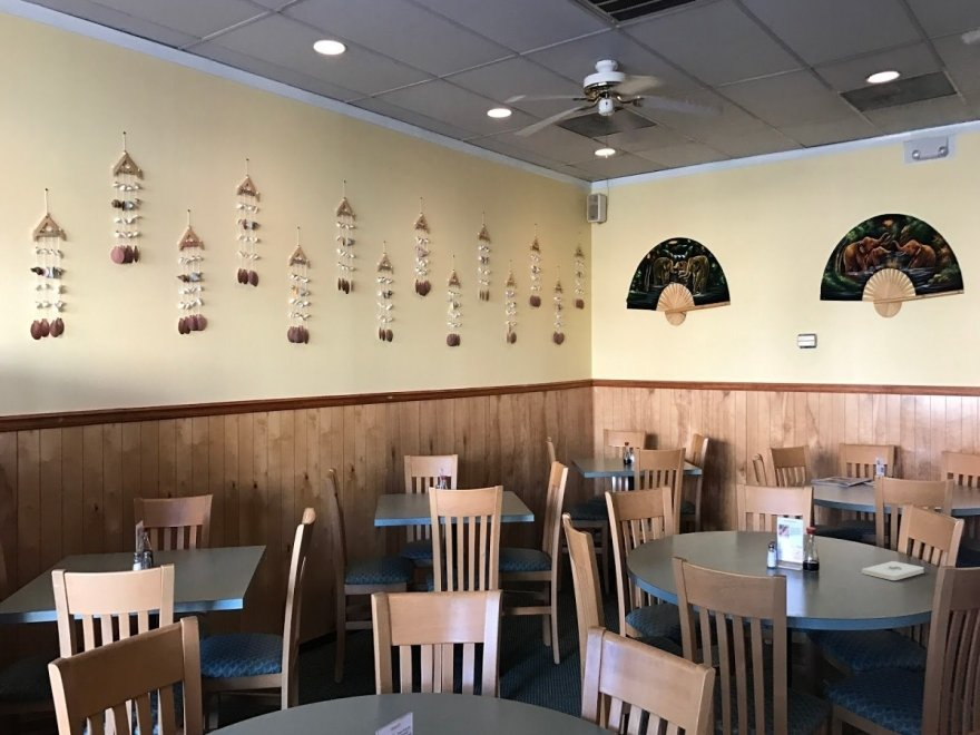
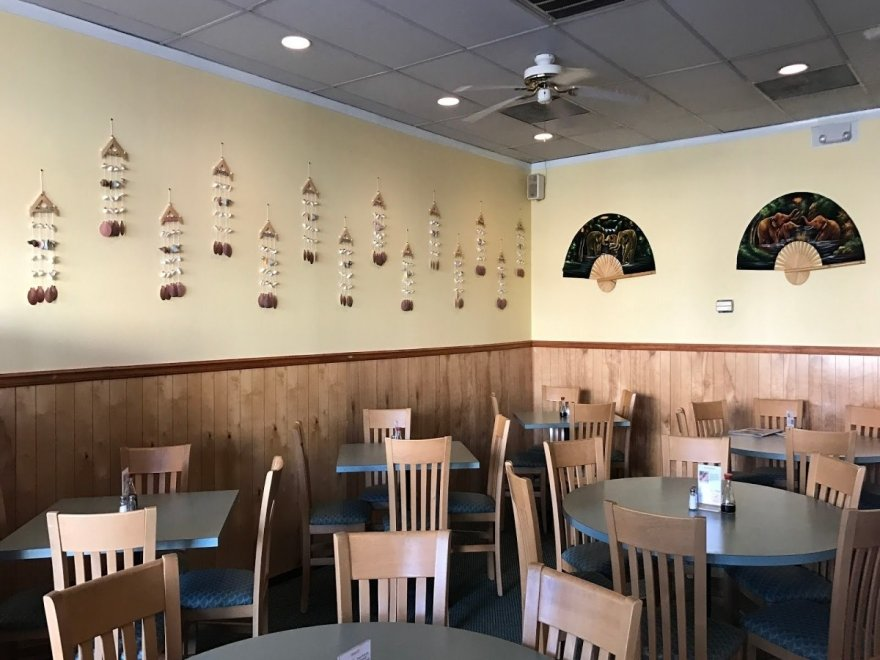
- notepad [861,560,925,581]
